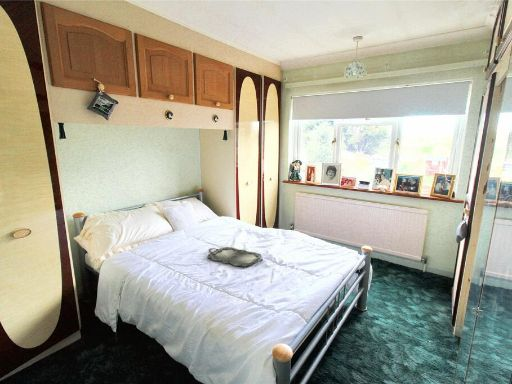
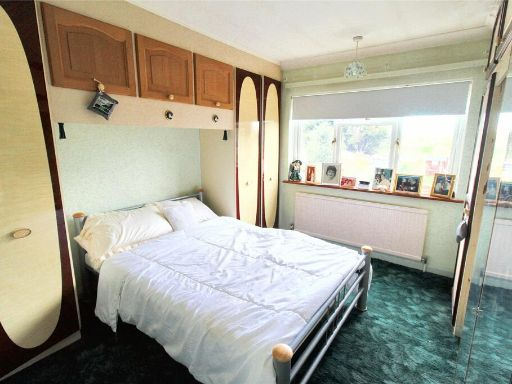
- serving tray [206,246,264,268]
